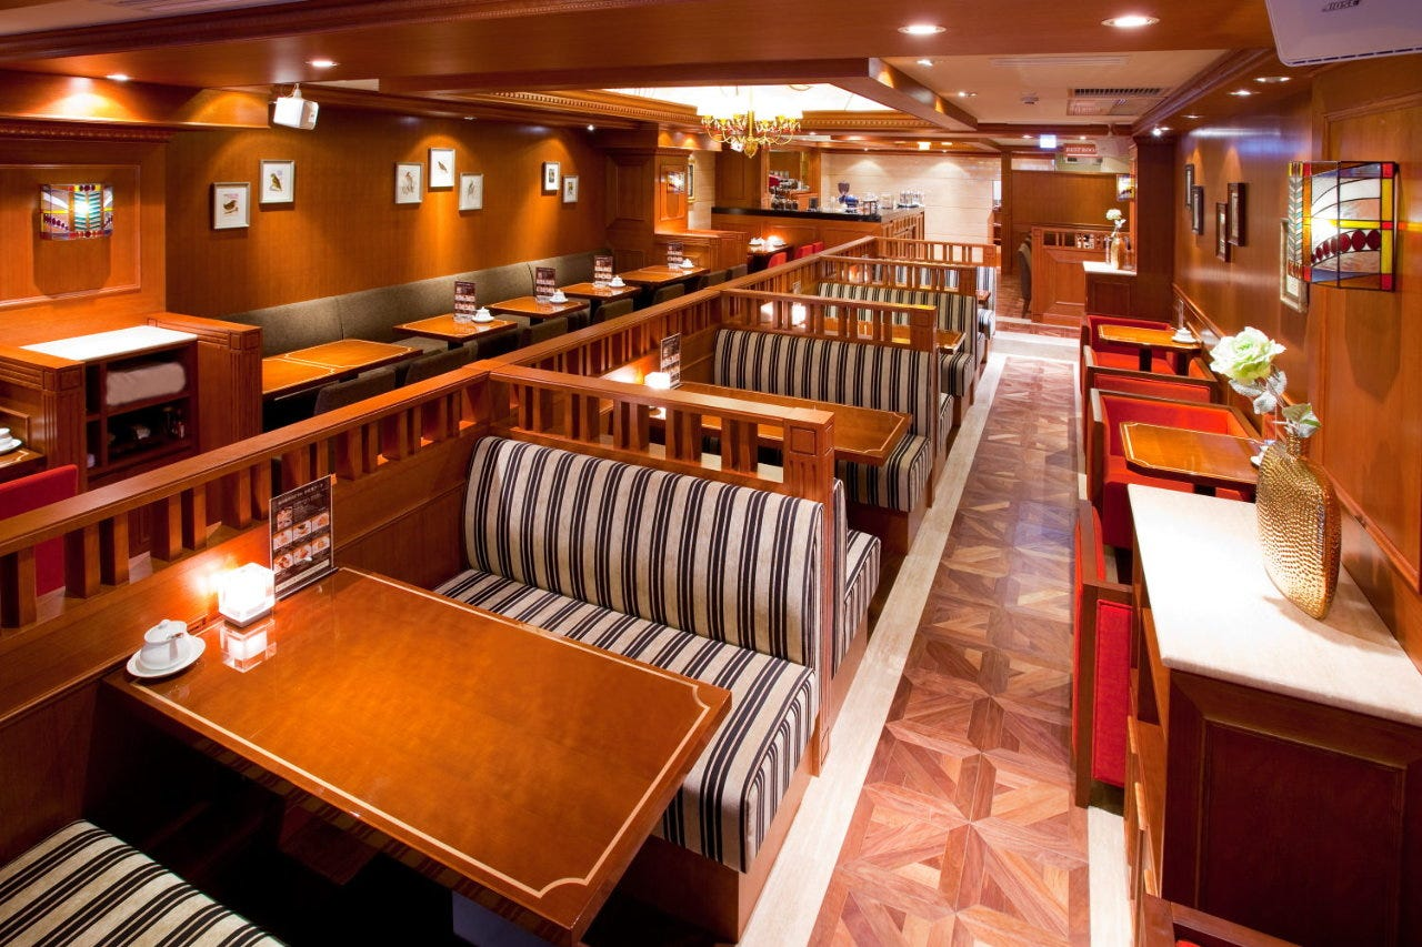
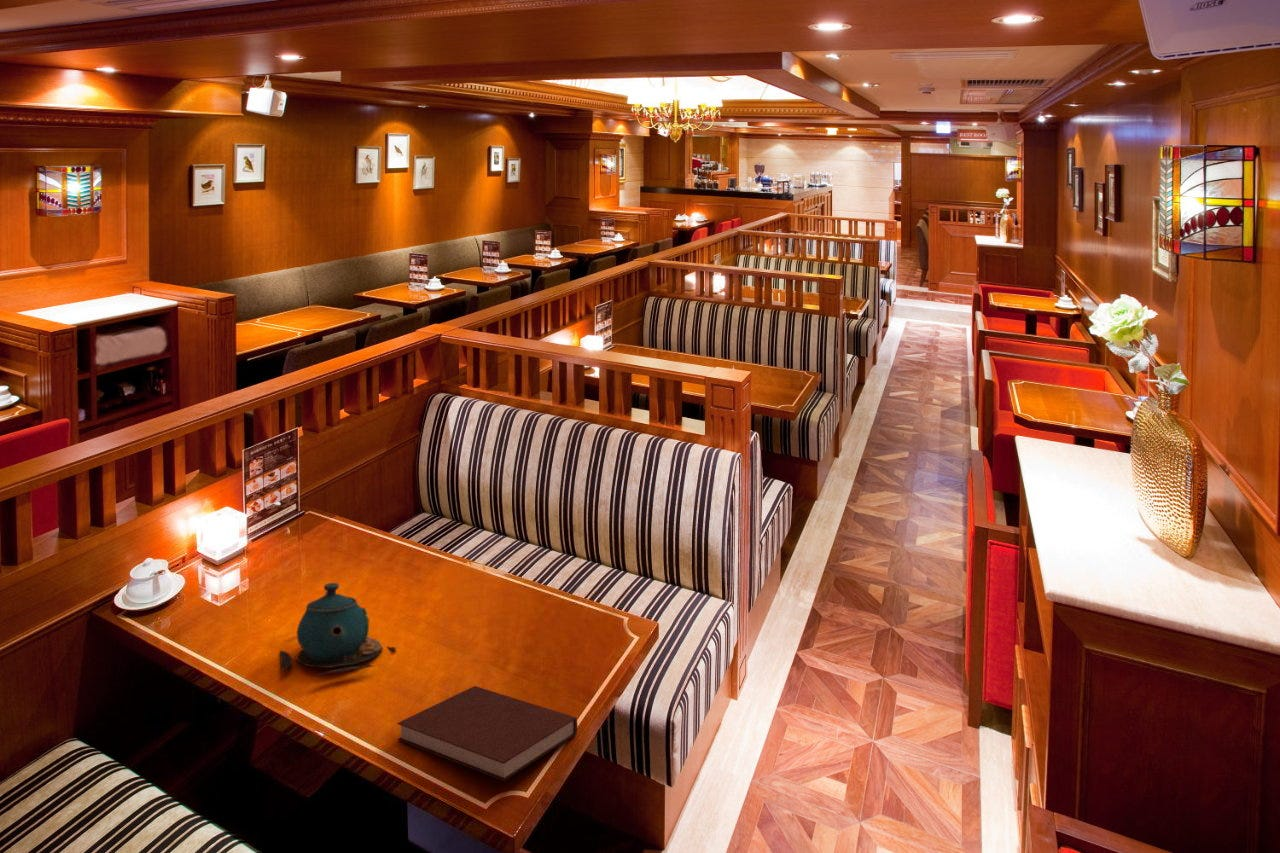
+ notebook [396,685,578,782]
+ teapot [279,582,398,677]
